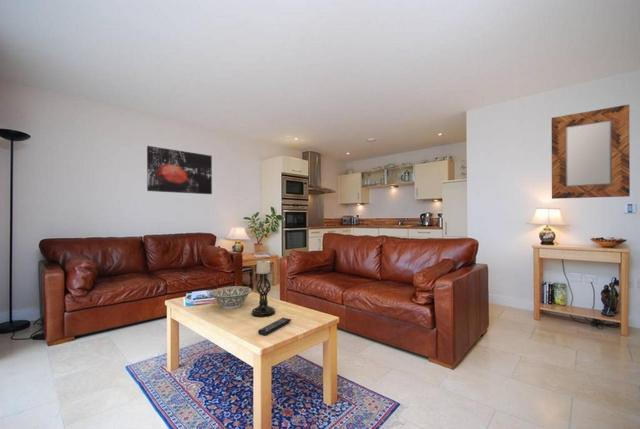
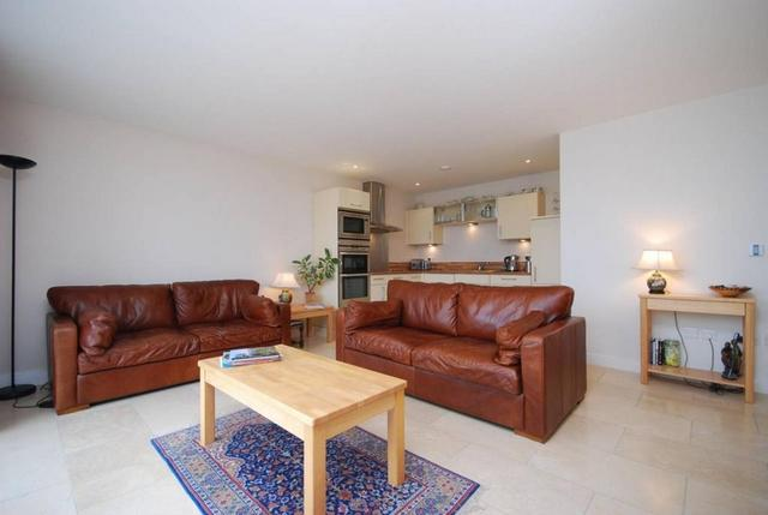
- decorative bowl [209,285,253,310]
- home mirror [551,104,631,200]
- wall art [146,145,213,195]
- remote control [257,317,292,336]
- candle holder [251,258,276,318]
